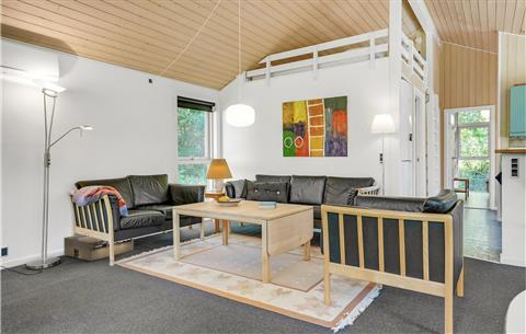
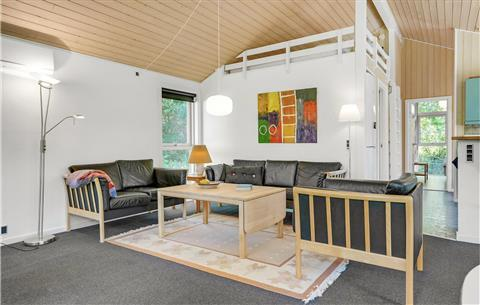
- ceiling vent [62,234,135,262]
